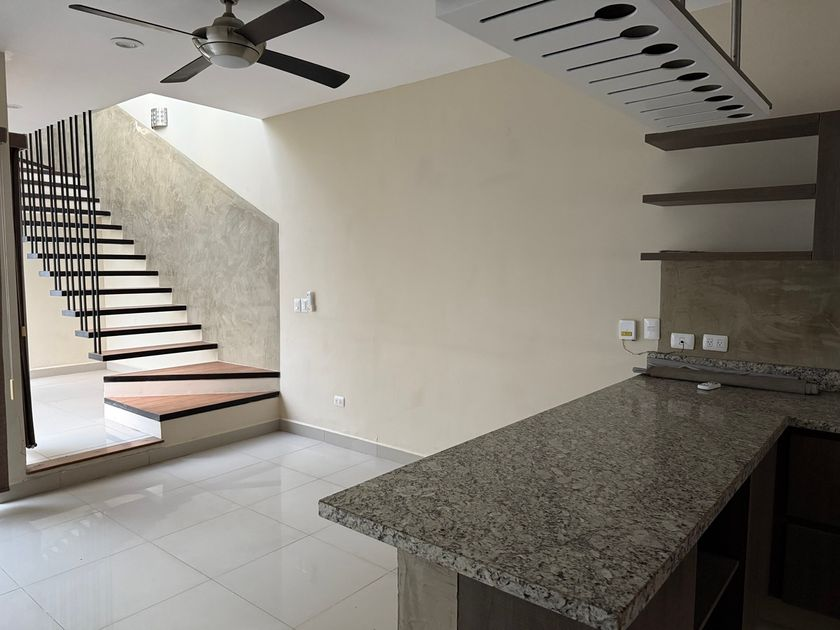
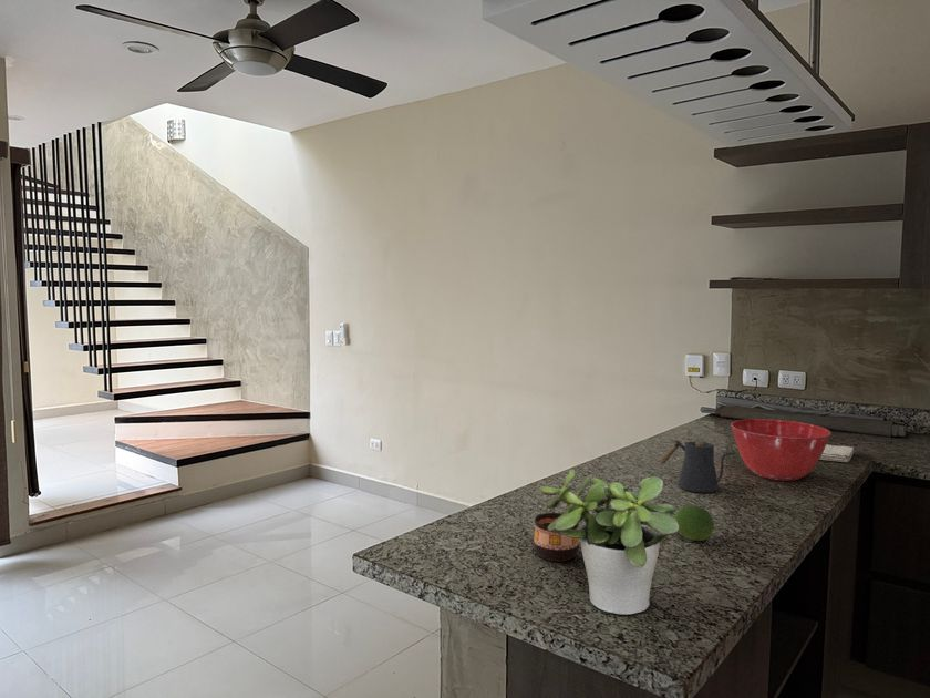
+ mixing bowl [730,418,831,482]
+ washcloth [819,443,855,463]
+ cup [533,512,580,562]
+ potted plant [538,469,679,616]
+ fruit [673,504,715,542]
+ kettle [659,440,736,494]
